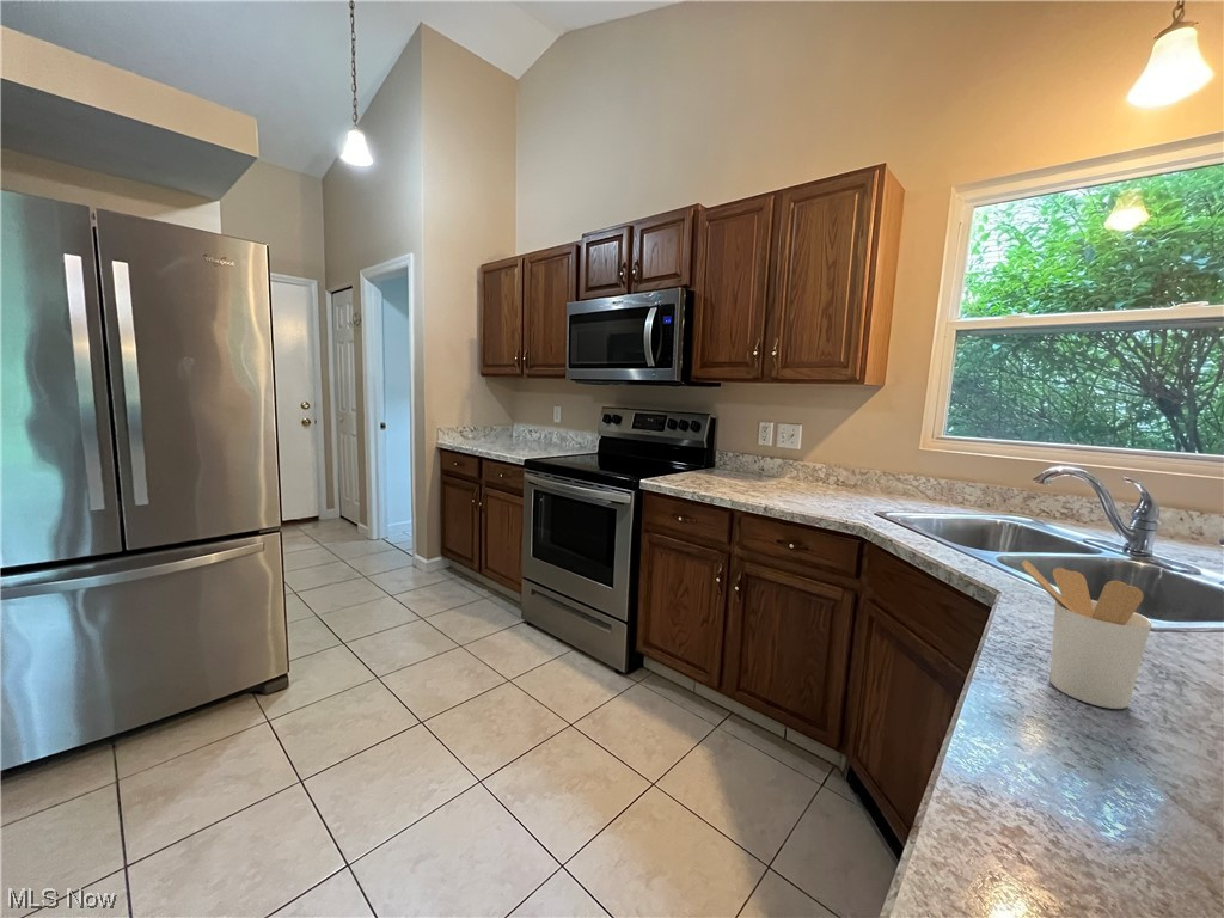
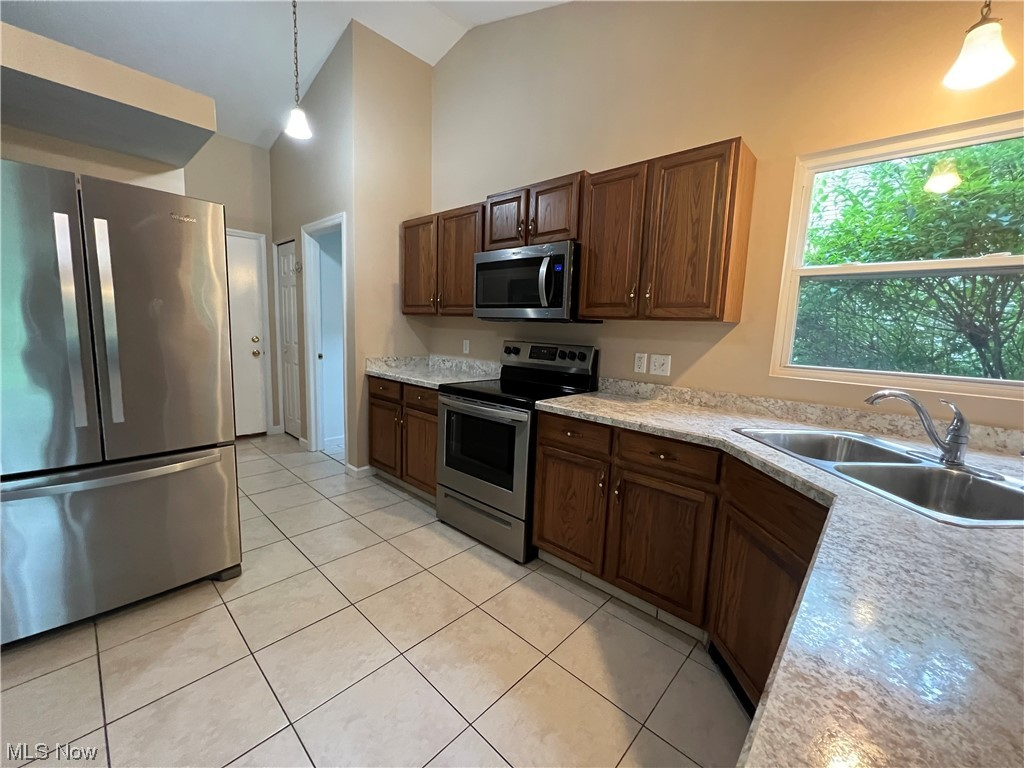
- utensil holder [1021,559,1152,710]
